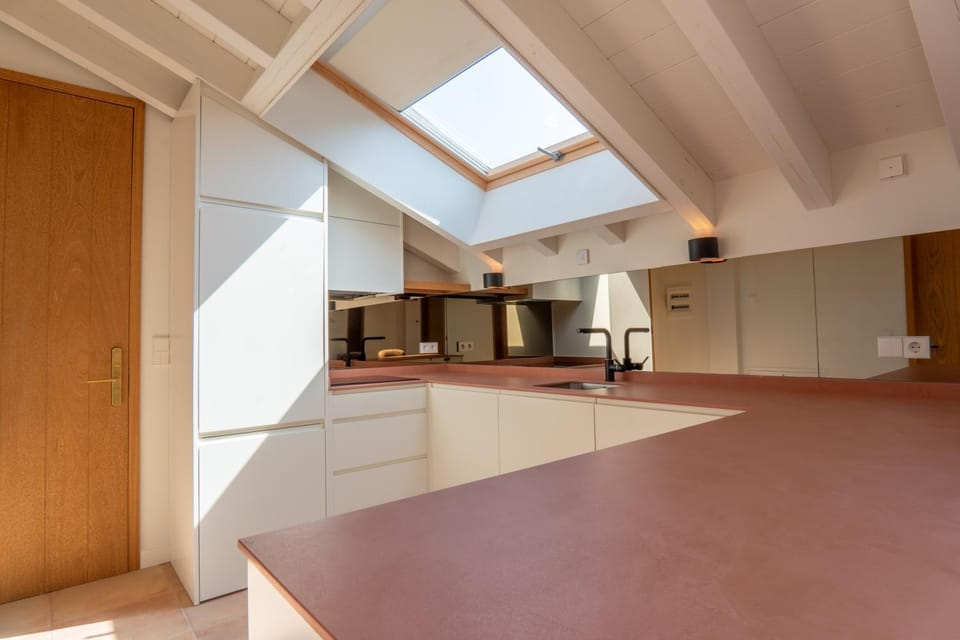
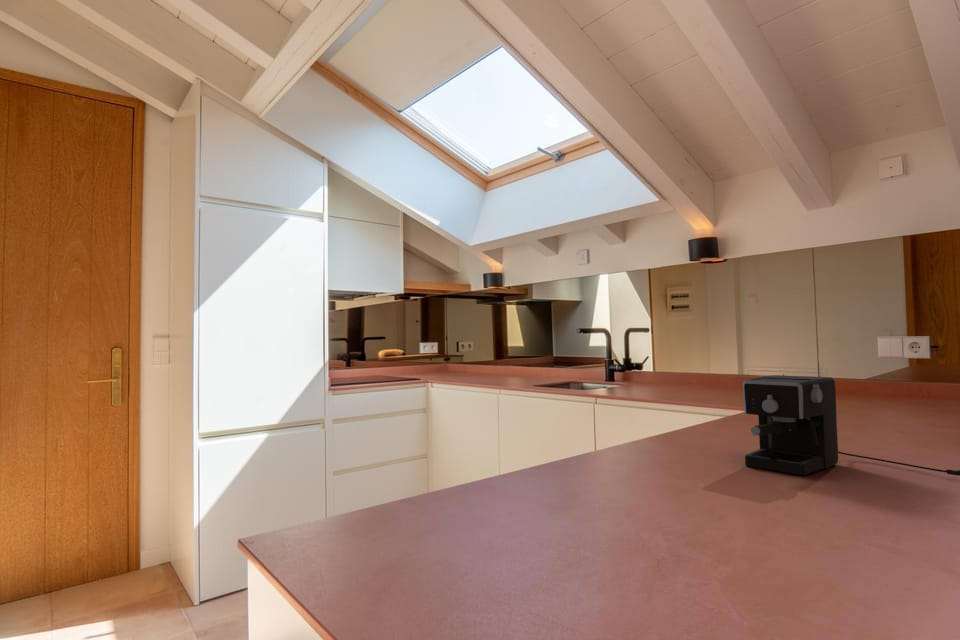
+ coffee maker [742,374,960,476]
